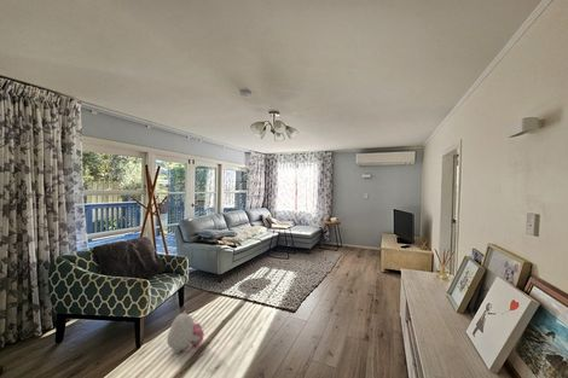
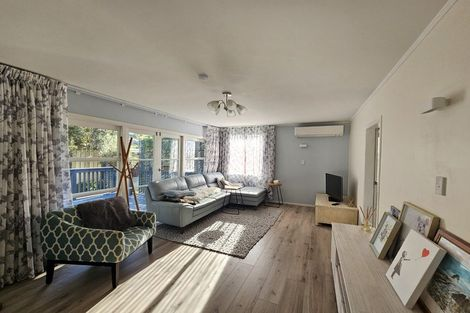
- plush toy [166,309,205,354]
